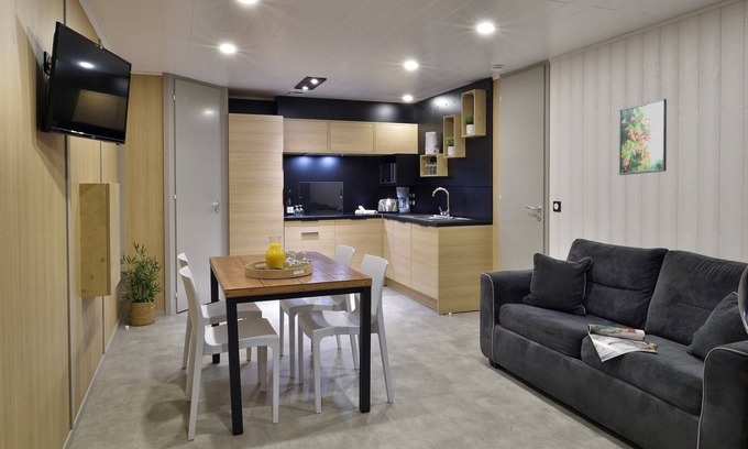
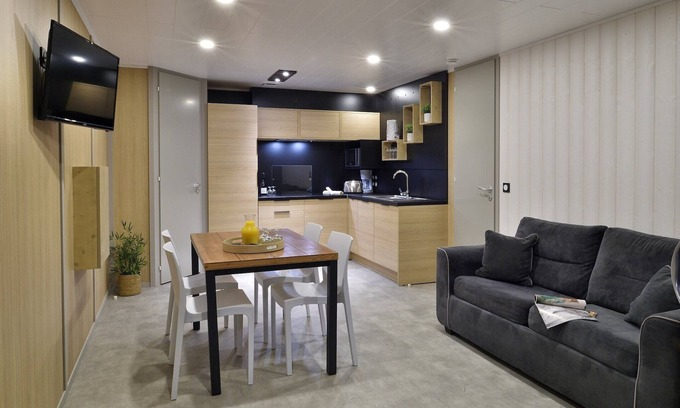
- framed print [618,98,668,176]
